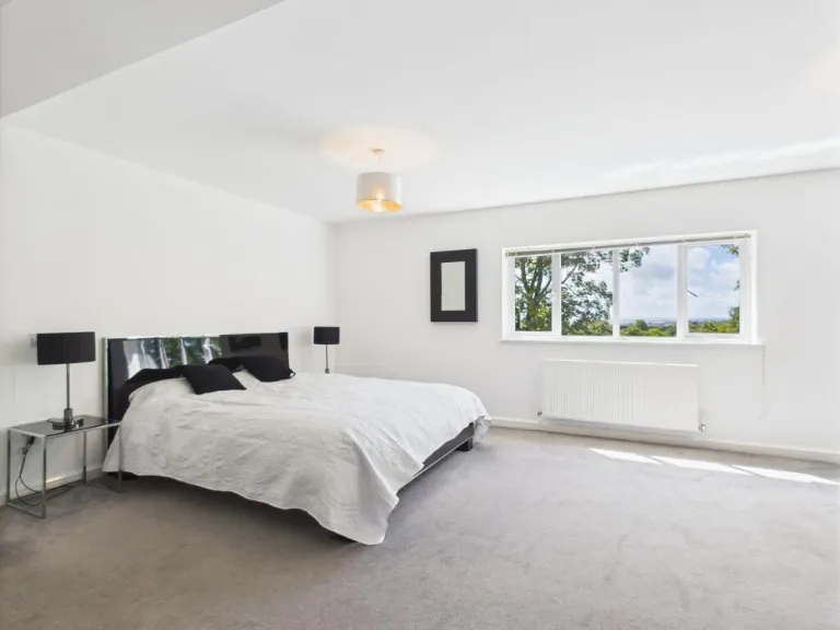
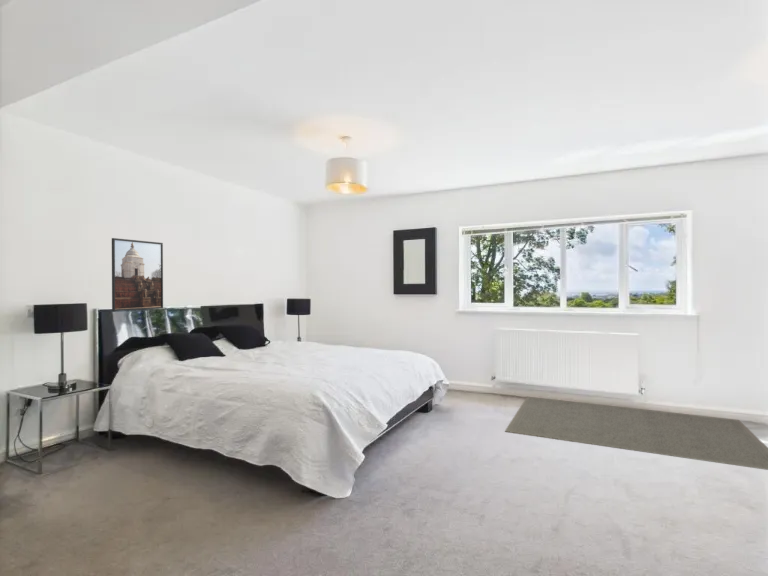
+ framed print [111,237,164,312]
+ rug [504,396,768,471]
